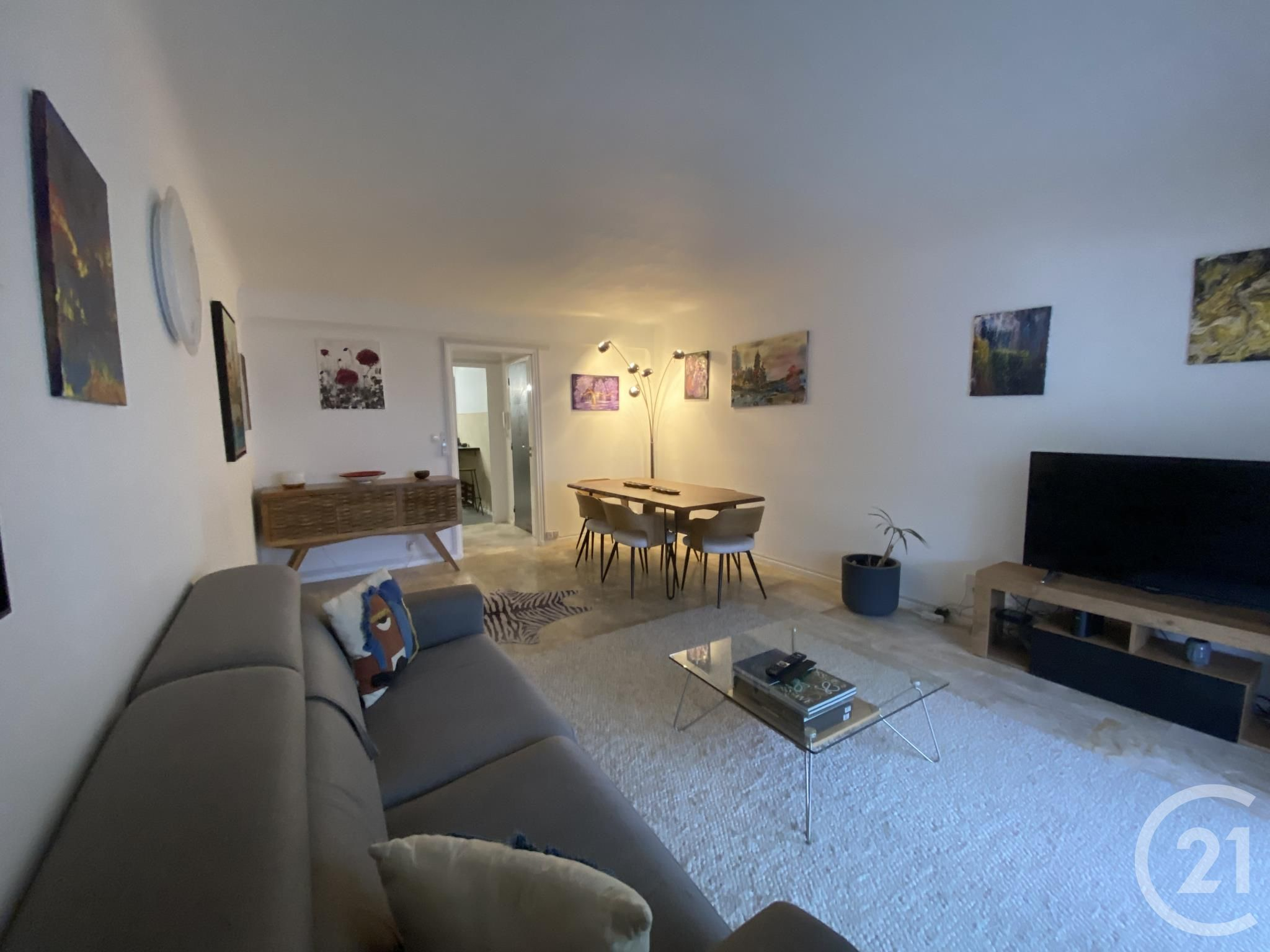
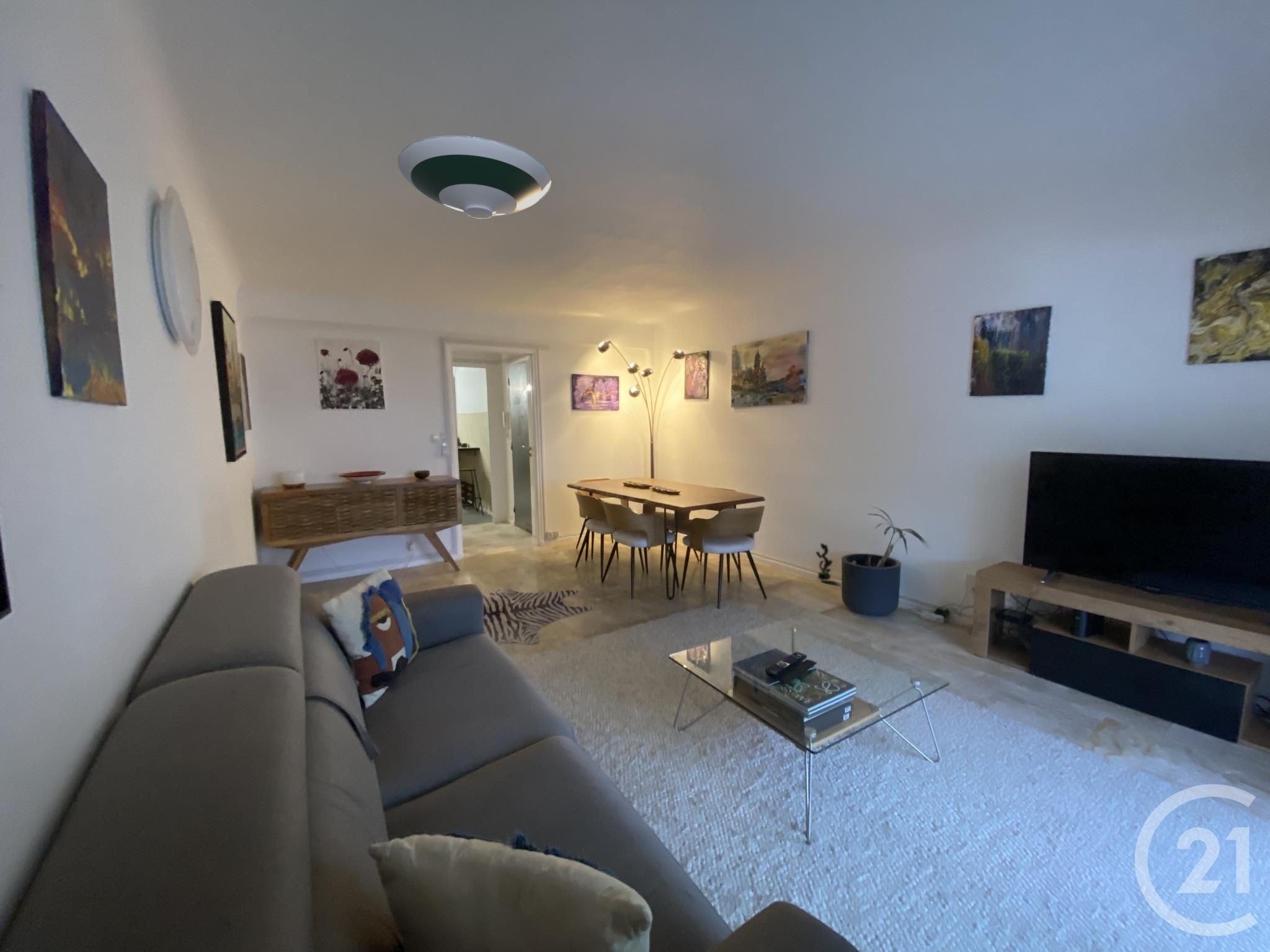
+ decorative plant [815,542,833,582]
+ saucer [397,134,553,219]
